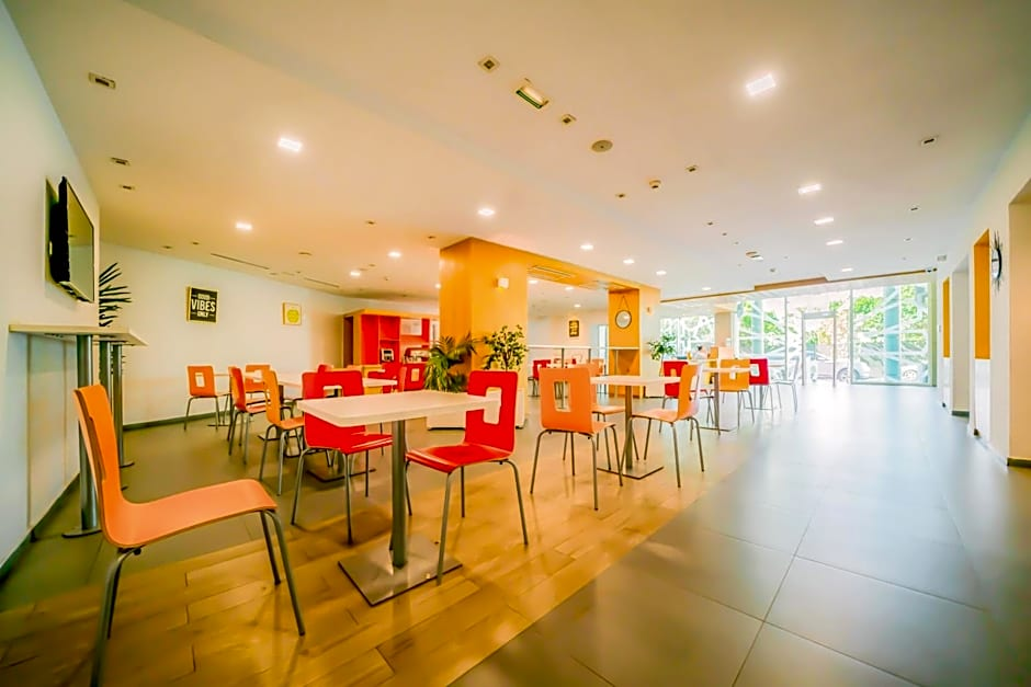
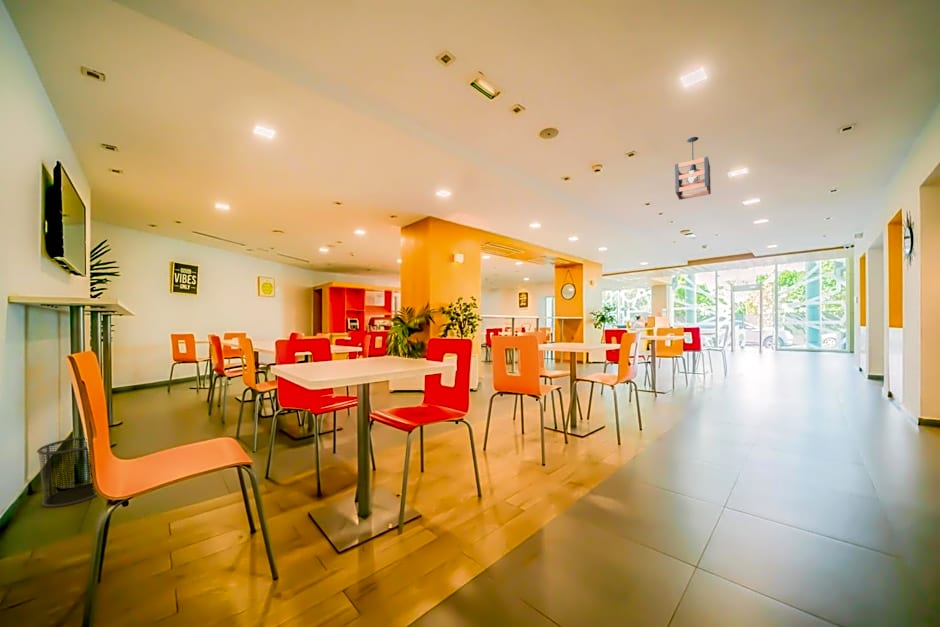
+ pendant light [674,136,712,201]
+ trash can [36,436,112,508]
